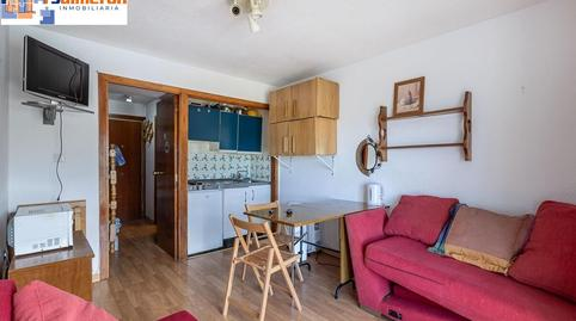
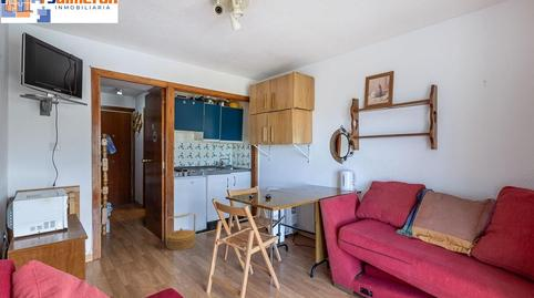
+ woven basket [164,212,197,251]
